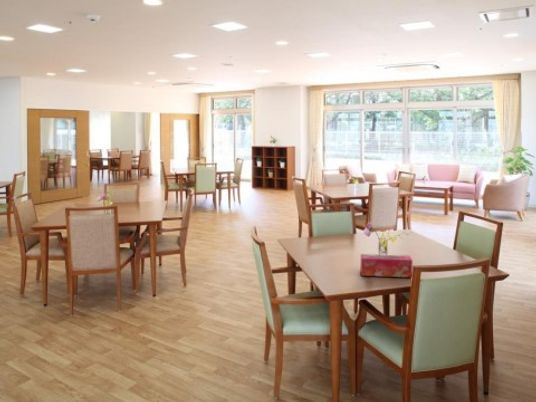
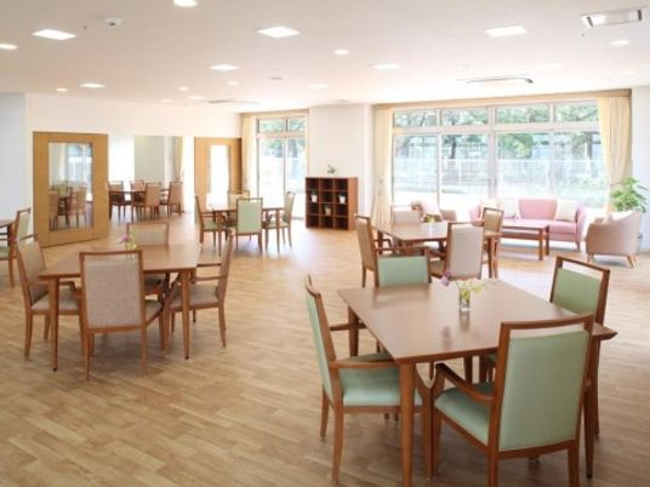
- tissue box [360,253,414,278]
